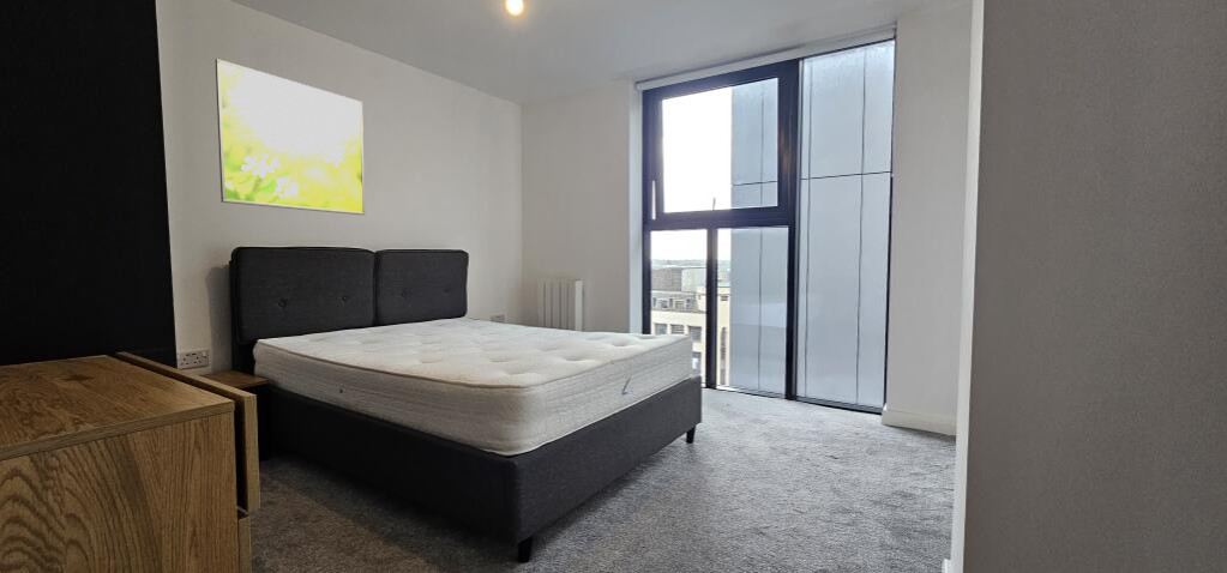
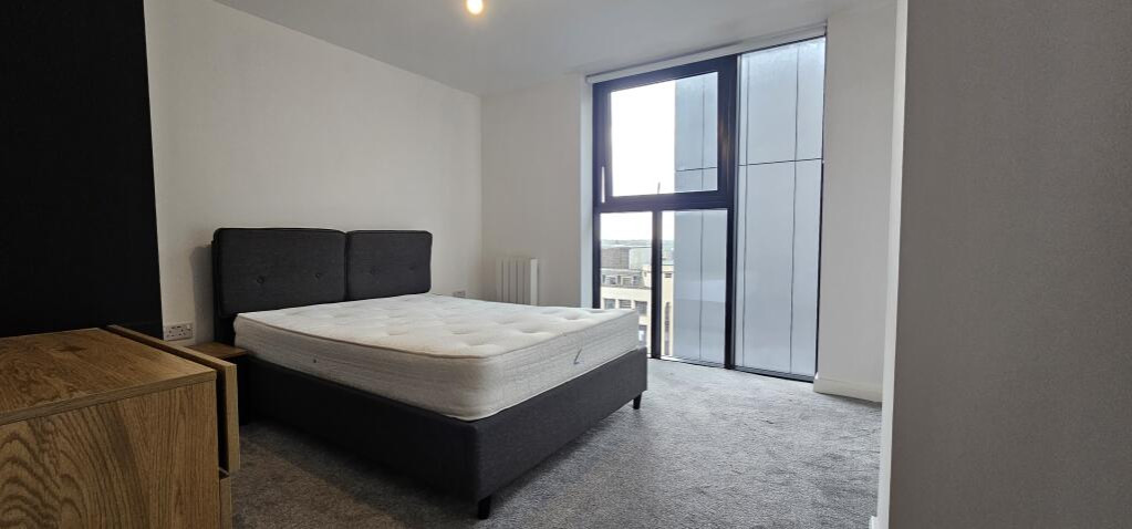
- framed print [215,58,366,216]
